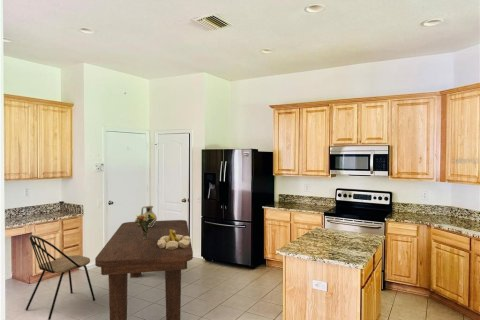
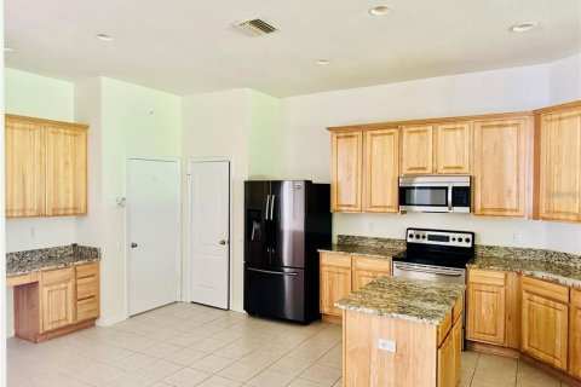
- bouquet [133,212,155,239]
- dining chair [24,234,96,320]
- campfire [157,230,192,250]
- ceramic jug [140,205,158,227]
- dining table [94,219,194,320]
